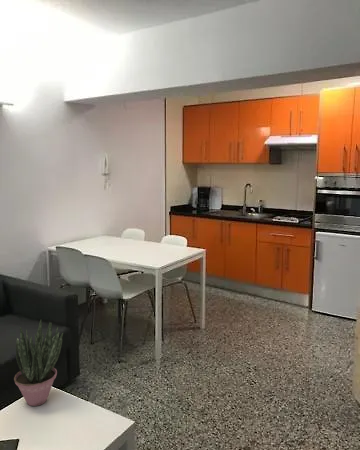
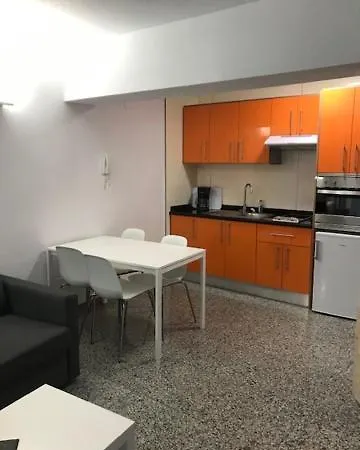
- potted plant [13,319,64,407]
